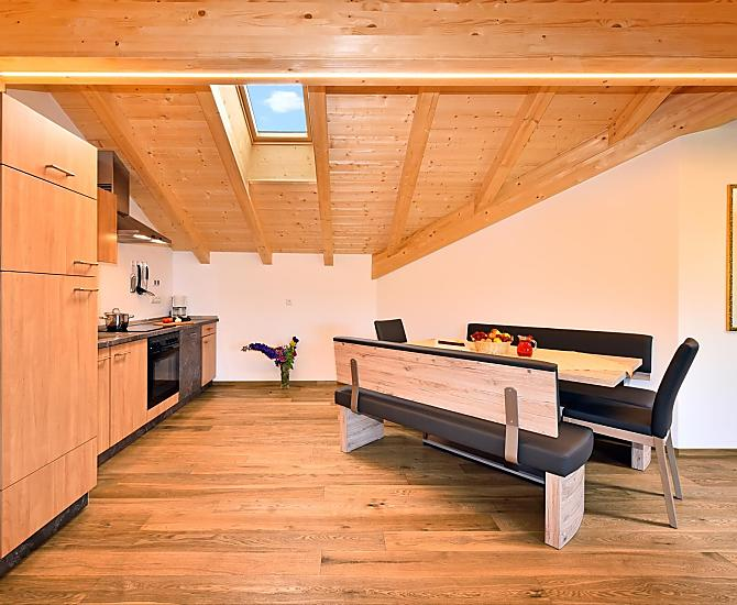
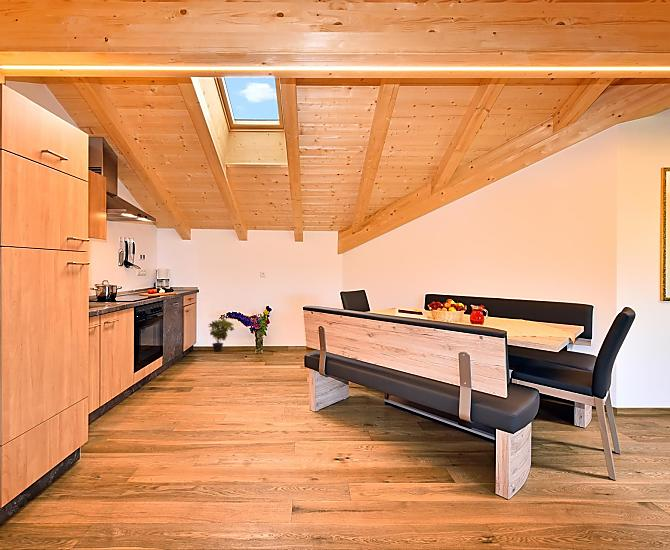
+ potted plant [207,316,235,352]
